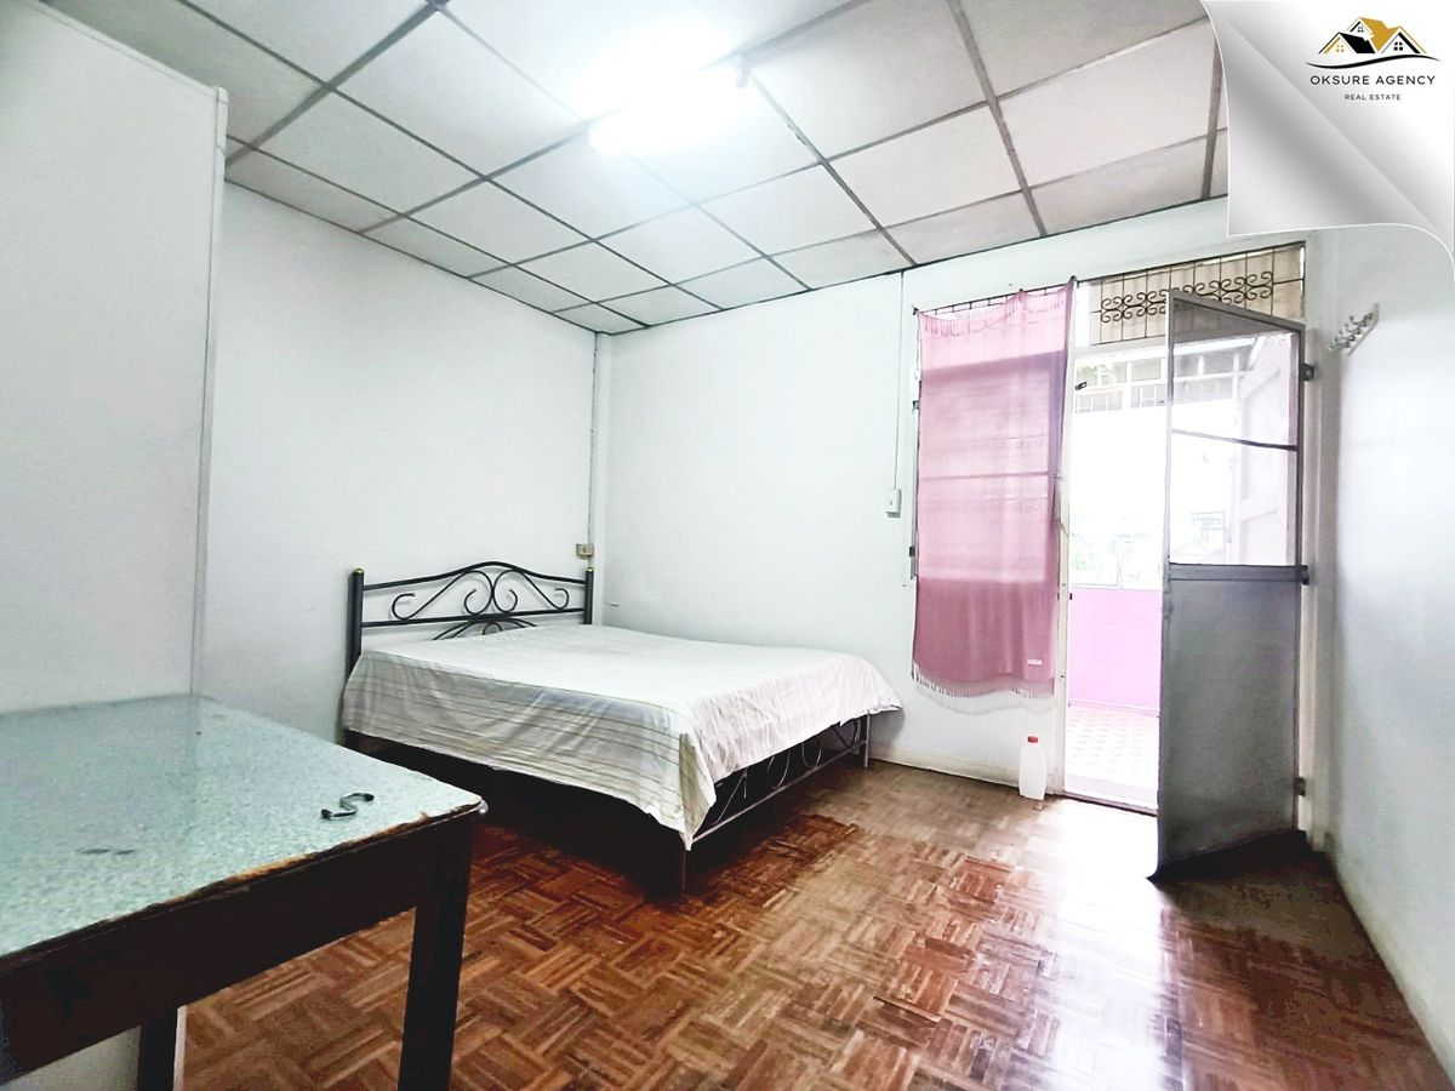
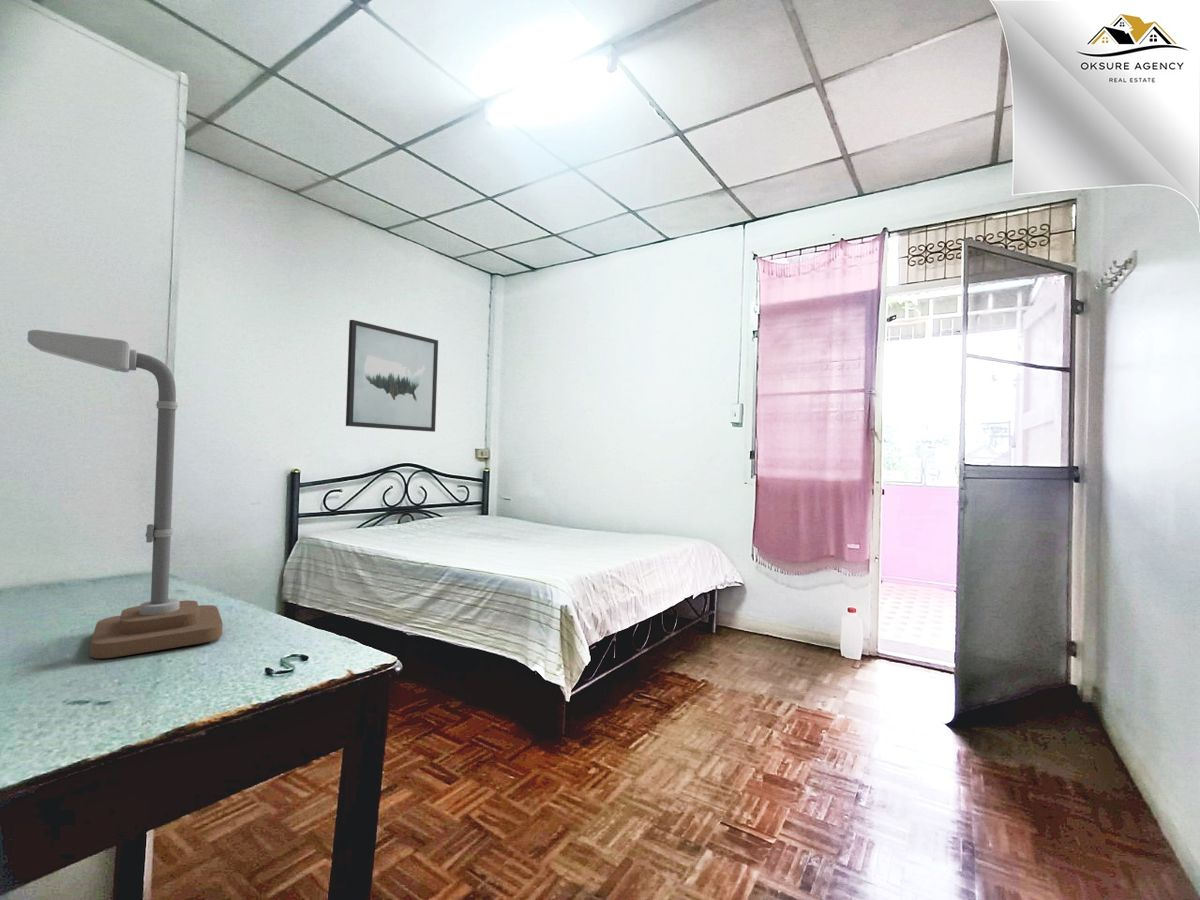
+ desk lamp [27,329,224,659]
+ wall art [345,319,439,433]
